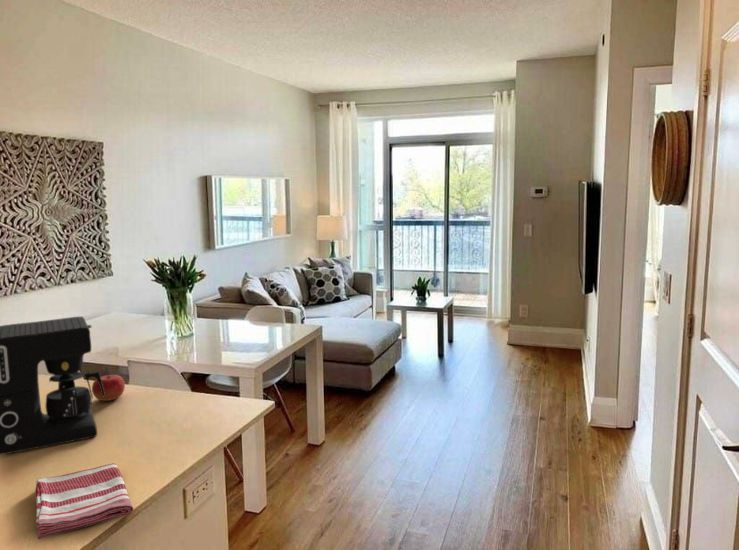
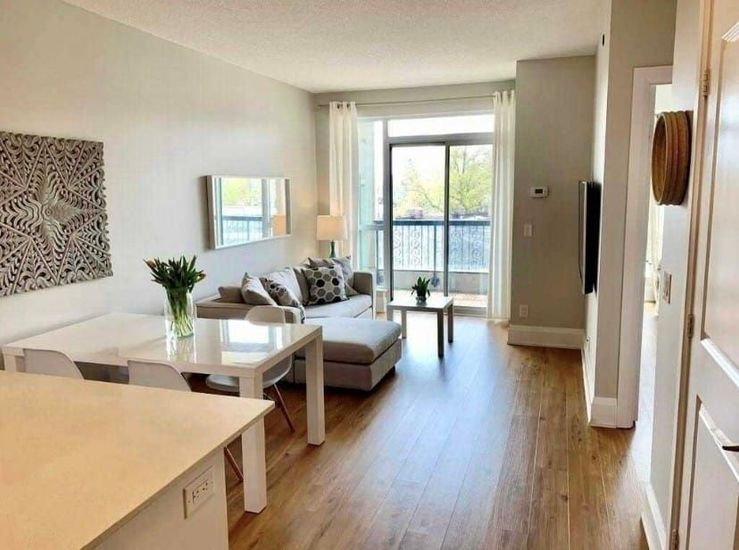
- coffee maker [0,316,105,456]
- fruit [91,372,126,402]
- dish towel [34,463,134,540]
